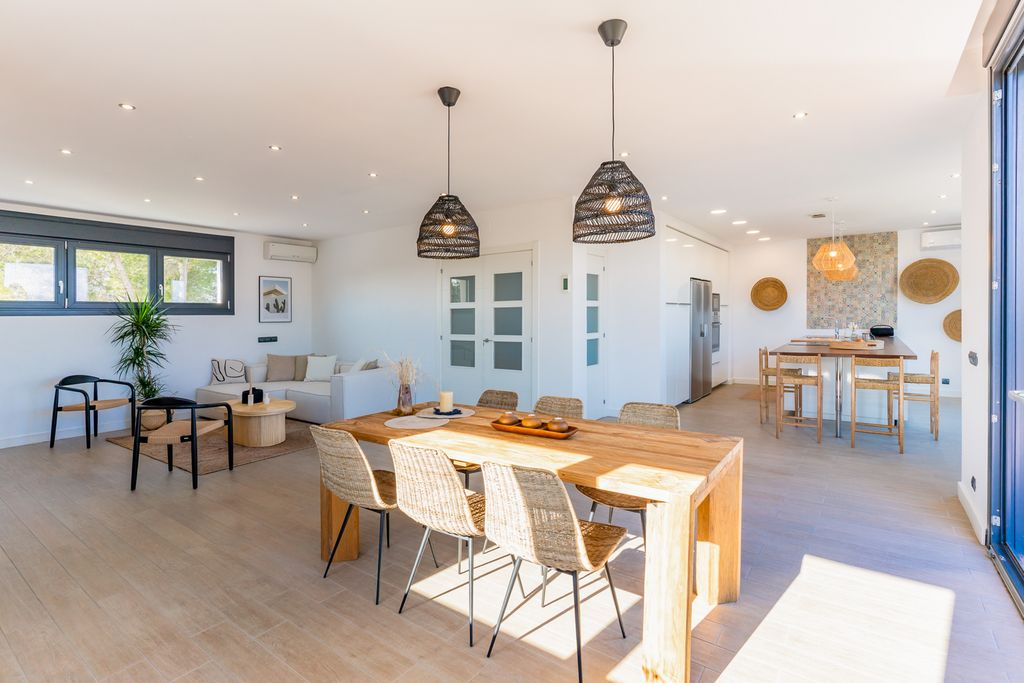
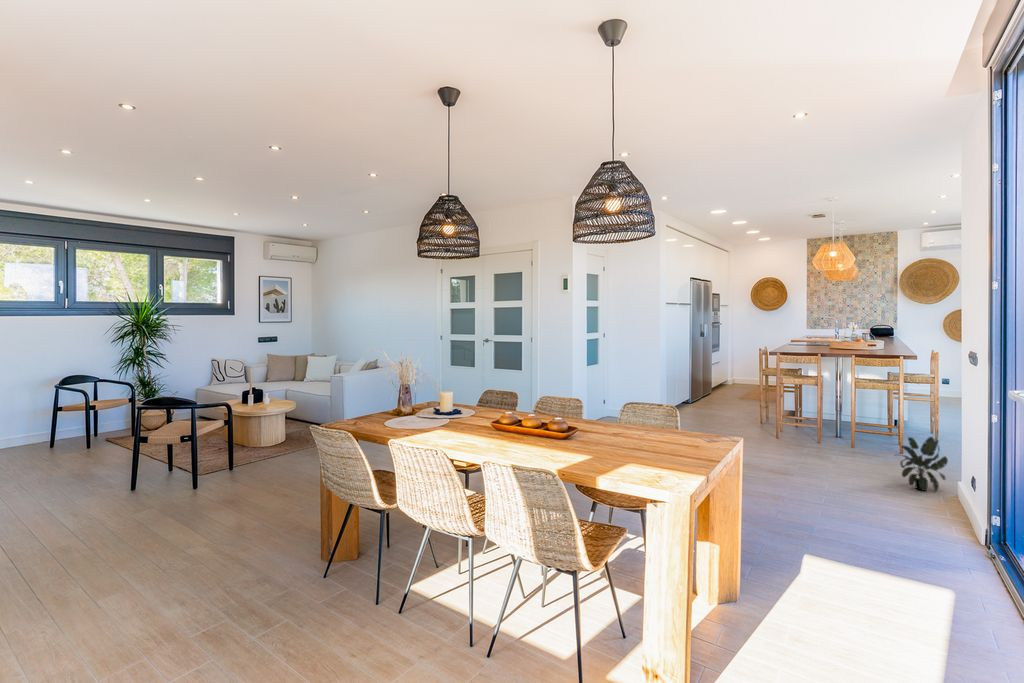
+ potted plant [893,436,949,493]
